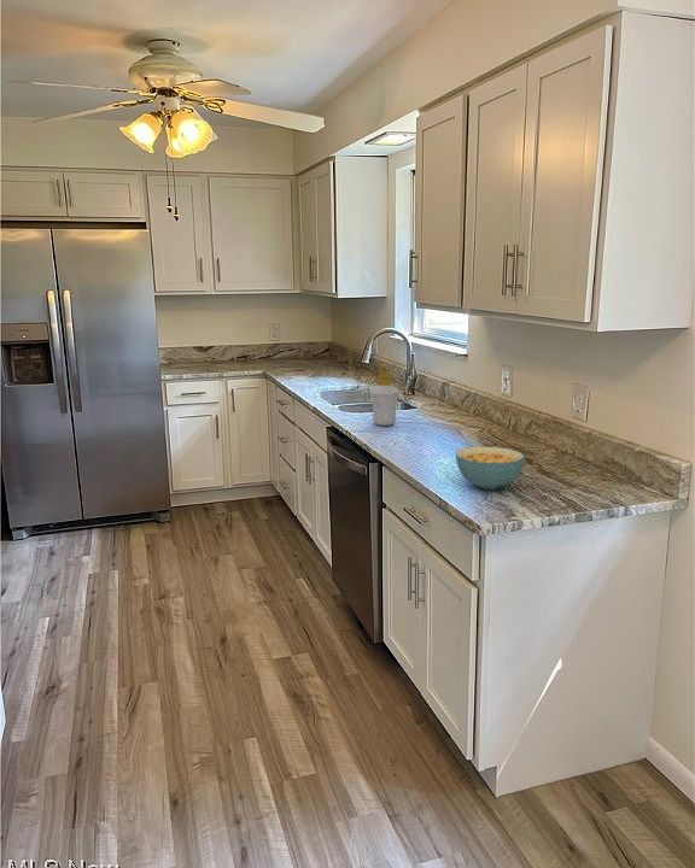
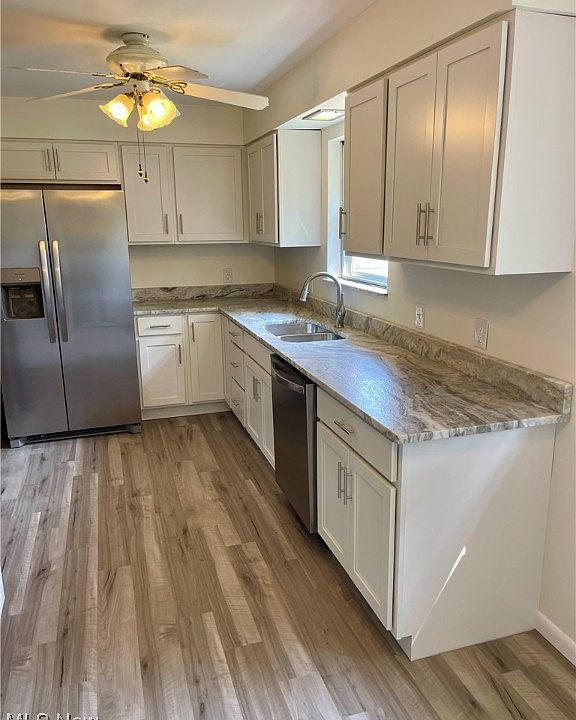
- cereal bowl [455,446,525,491]
- soap bottle [368,363,401,427]
